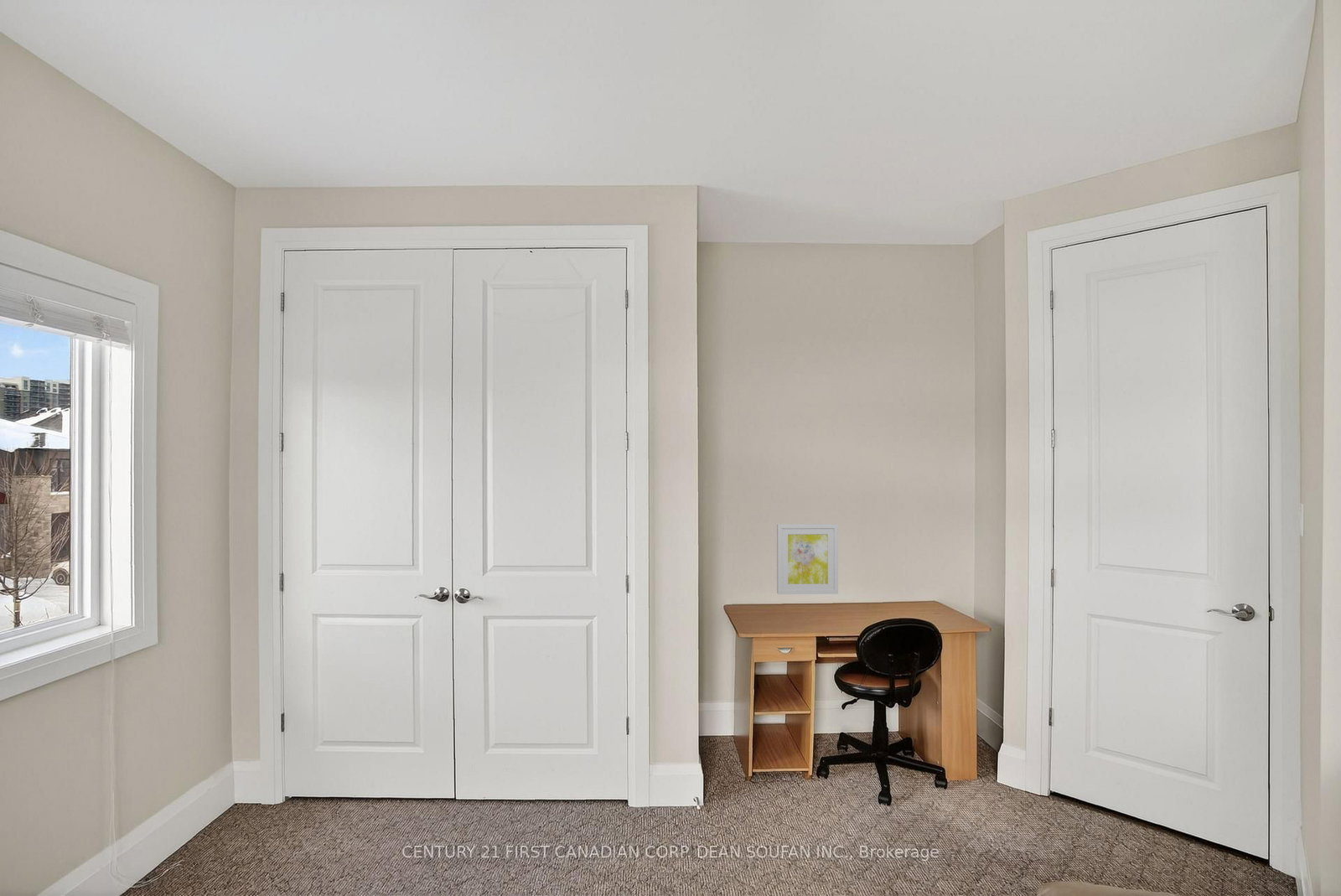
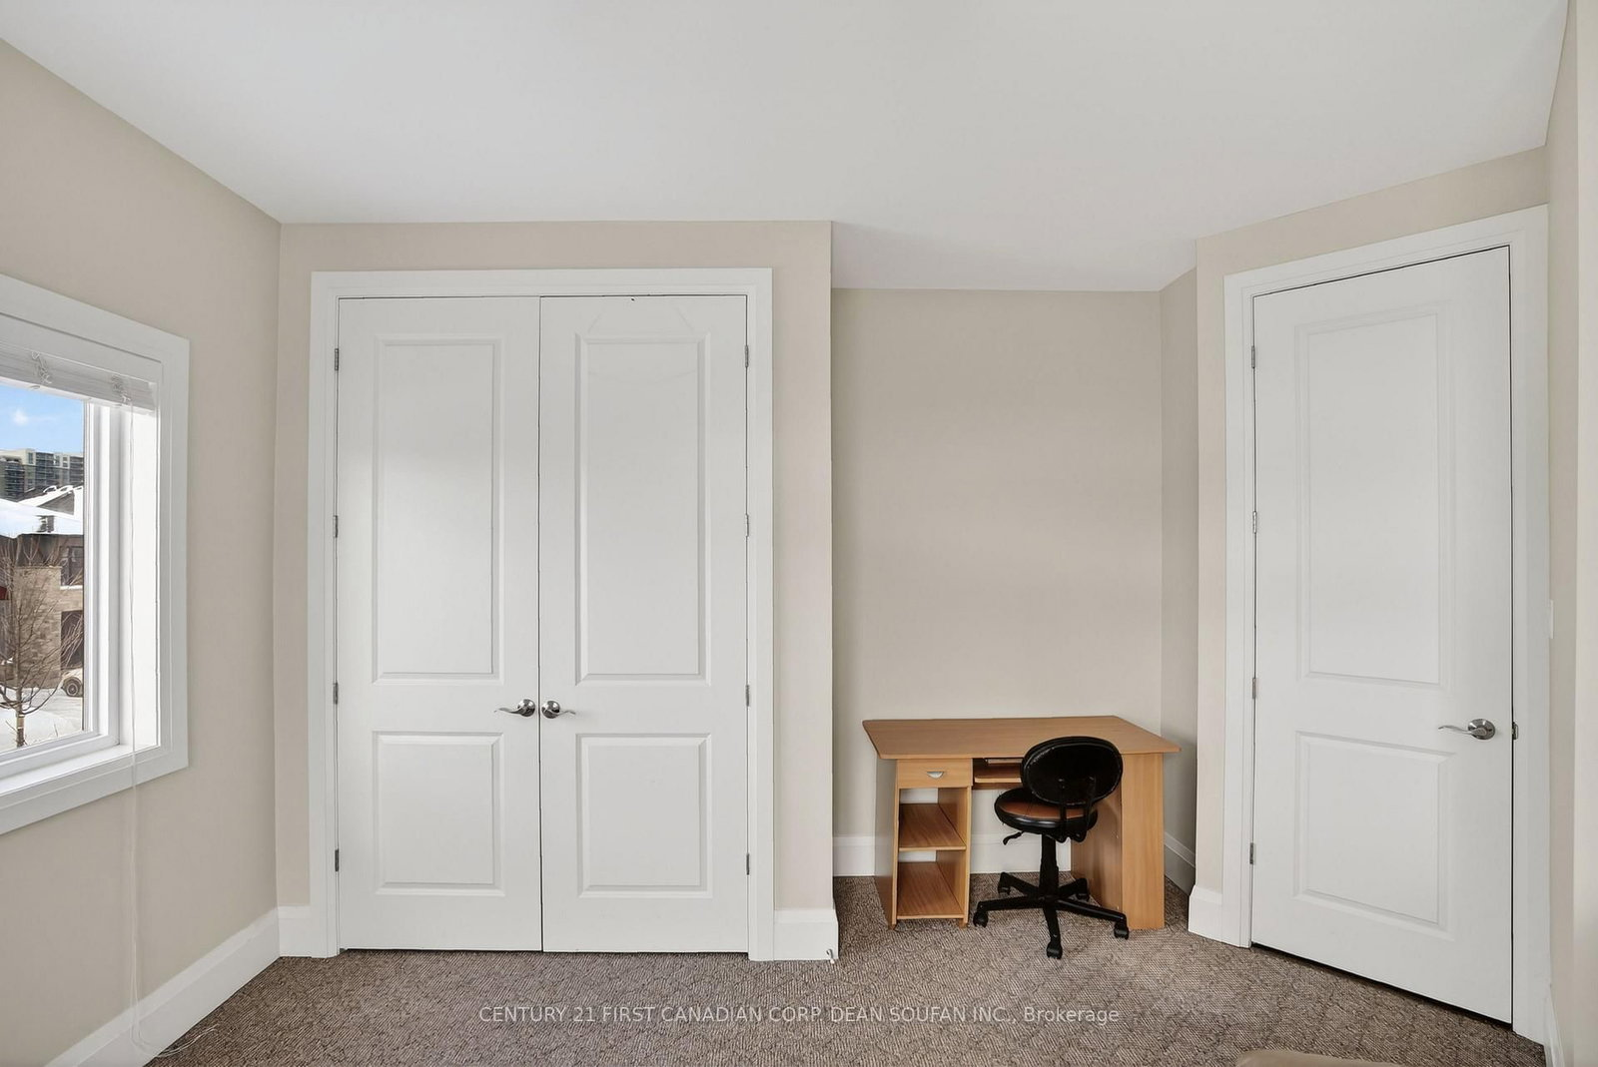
- wall art [776,523,839,595]
